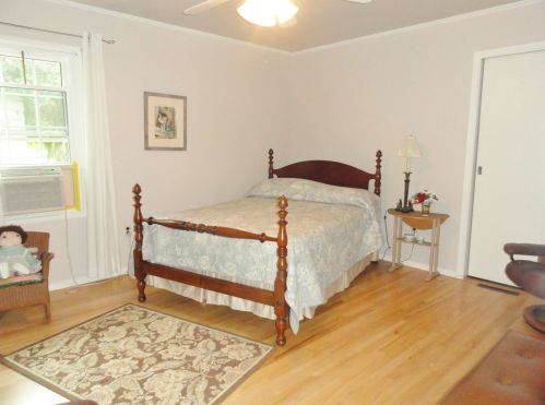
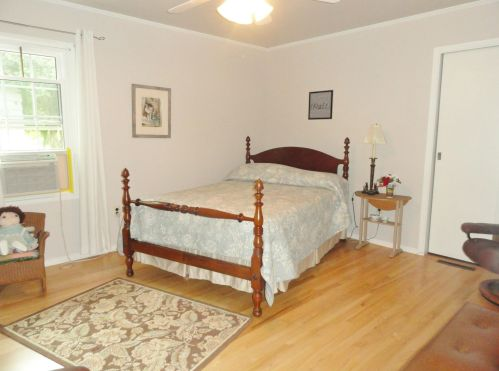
+ wall art [307,89,334,121]
